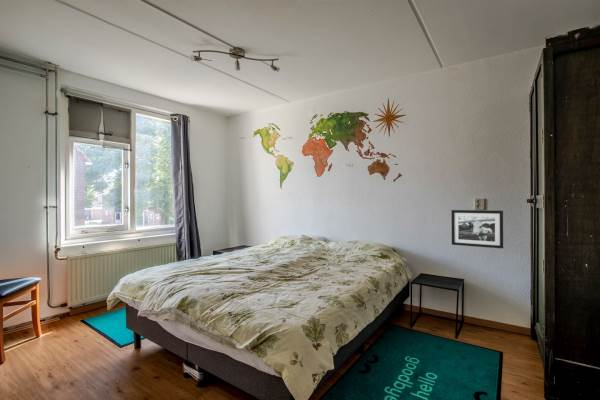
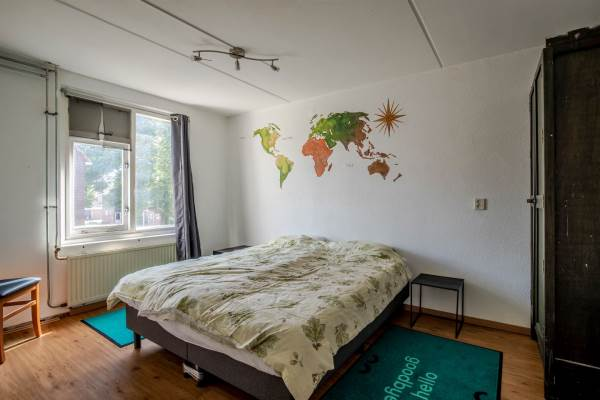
- picture frame [451,209,504,249]
